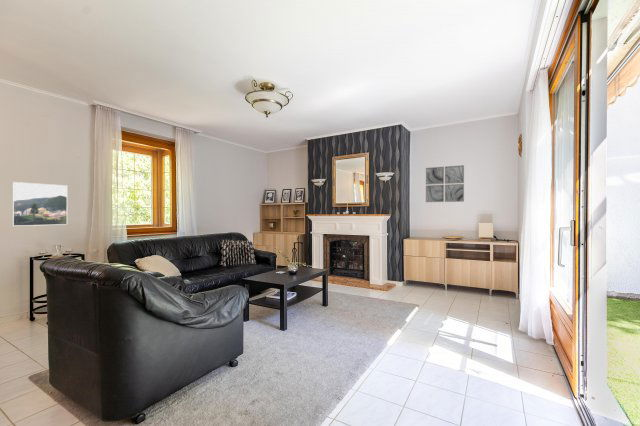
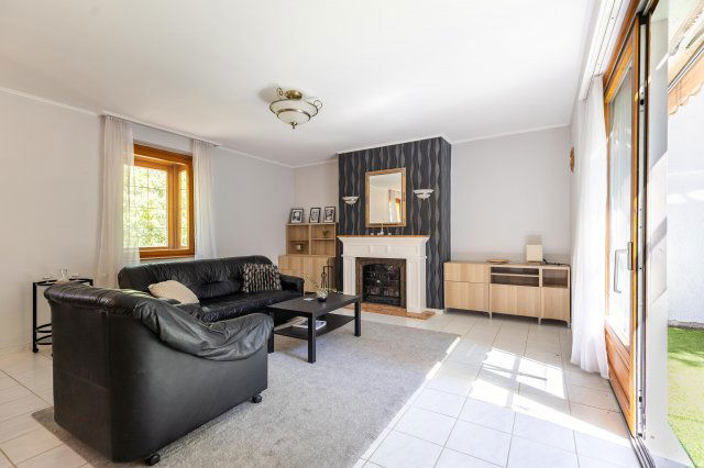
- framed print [11,181,68,227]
- wall art [425,164,465,203]
